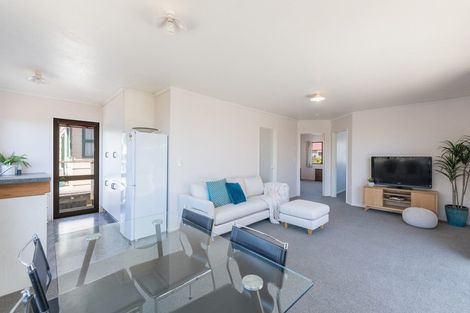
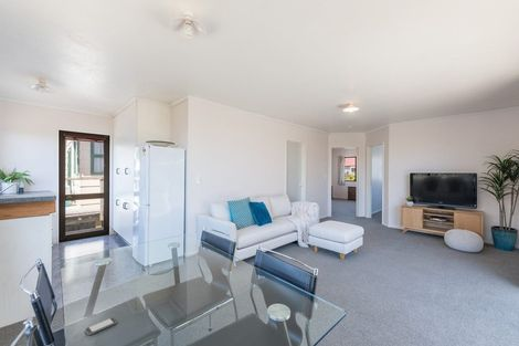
+ smartphone [84,316,117,336]
